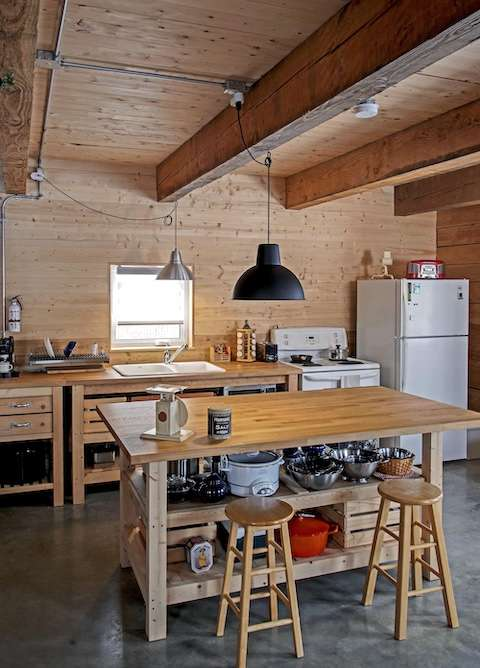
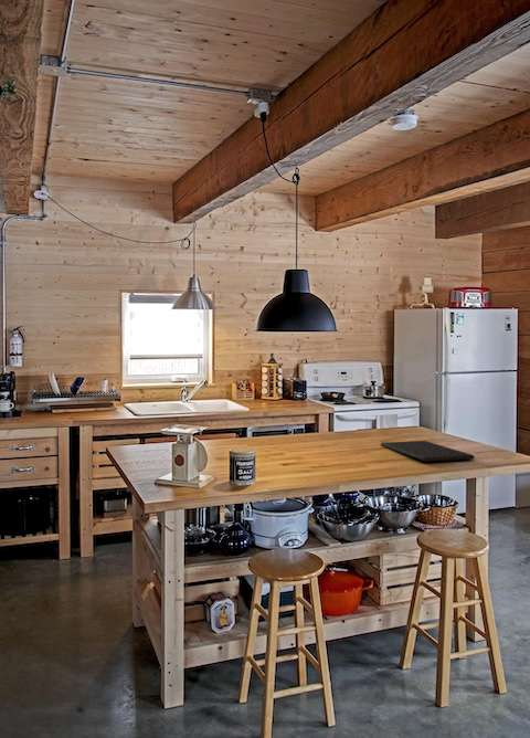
+ cutting board [380,440,476,462]
